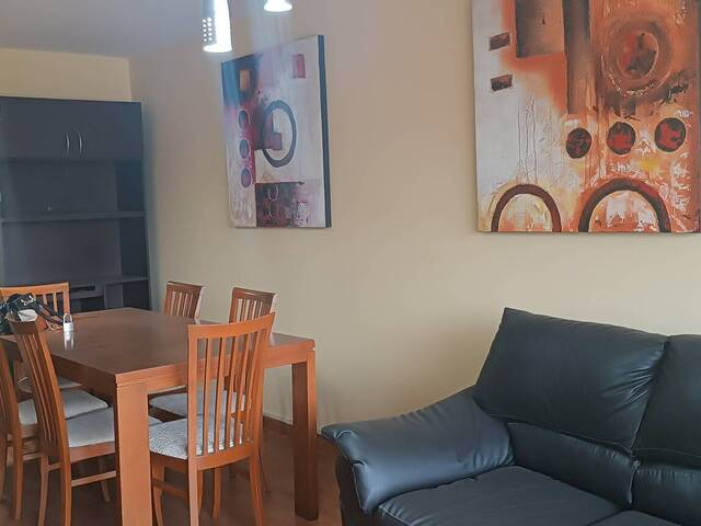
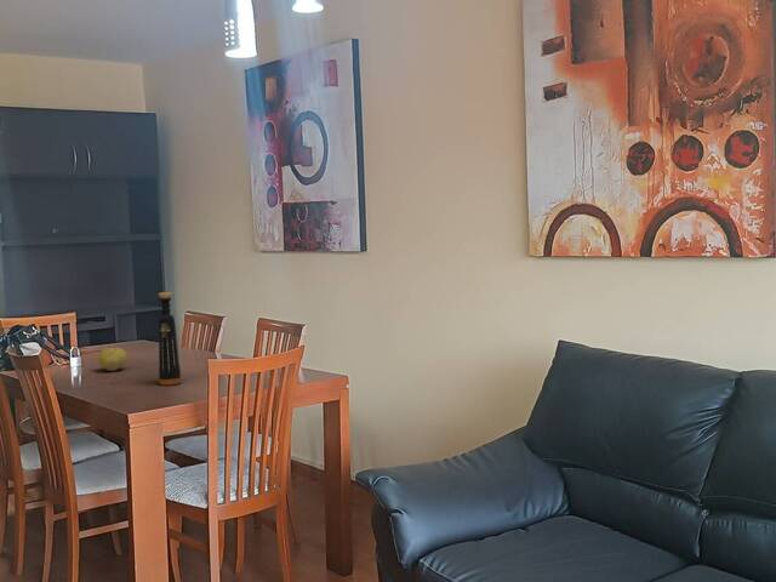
+ bottle [158,291,182,387]
+ fruit [97,346,129,372]
